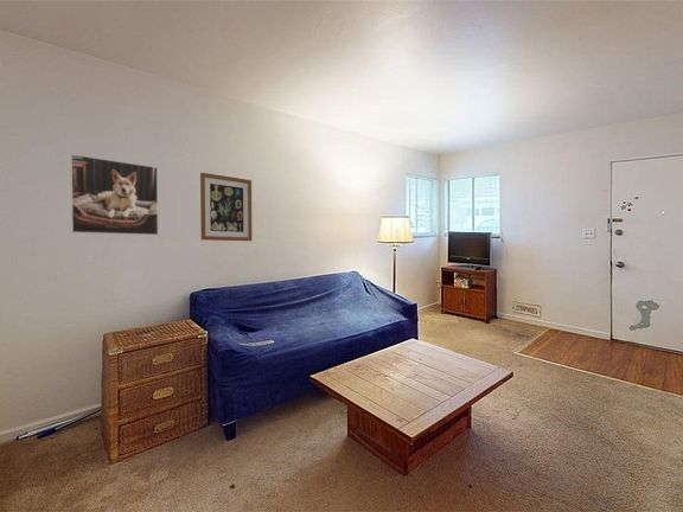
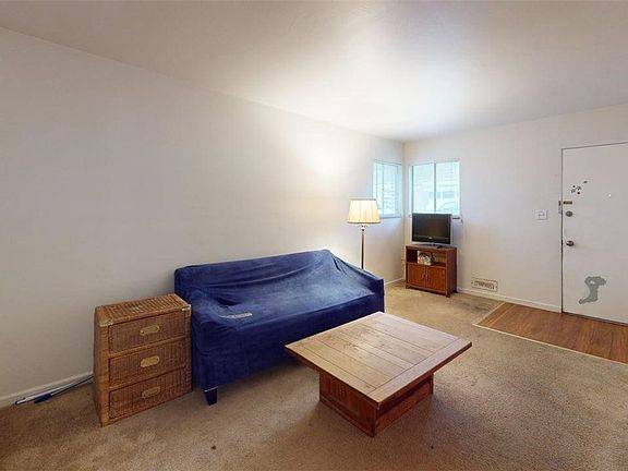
- wall art [199,172,254,242]
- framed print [70,153,159,236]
